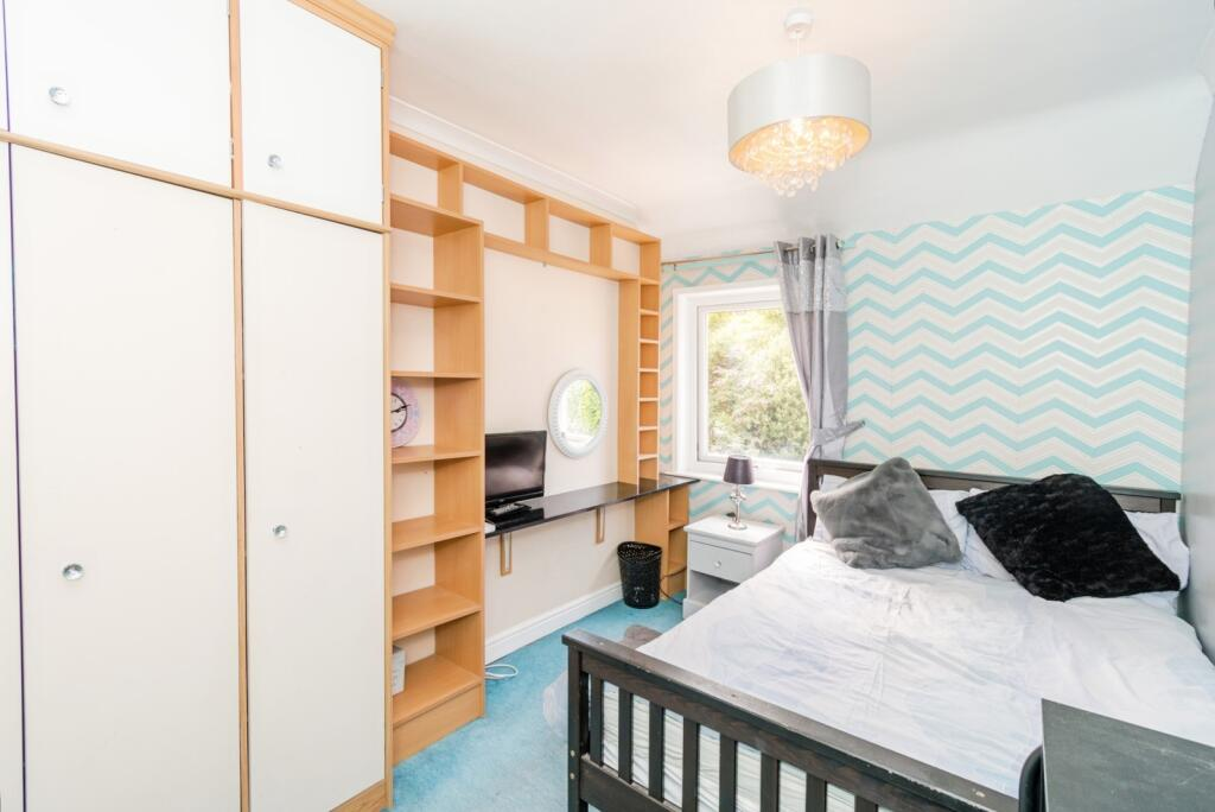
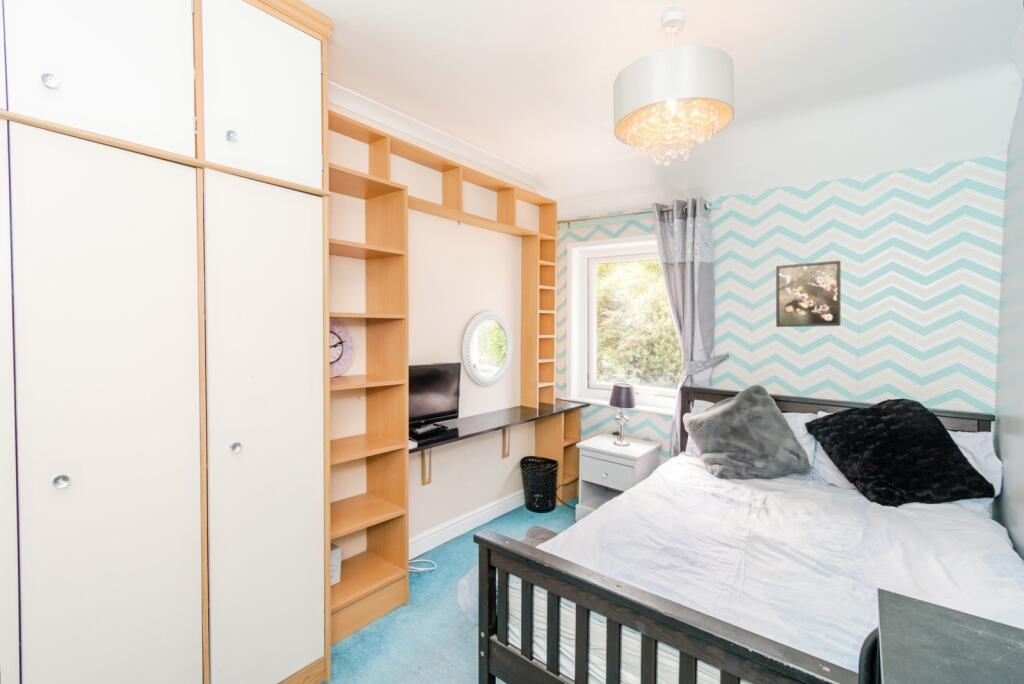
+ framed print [775,260,841,328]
